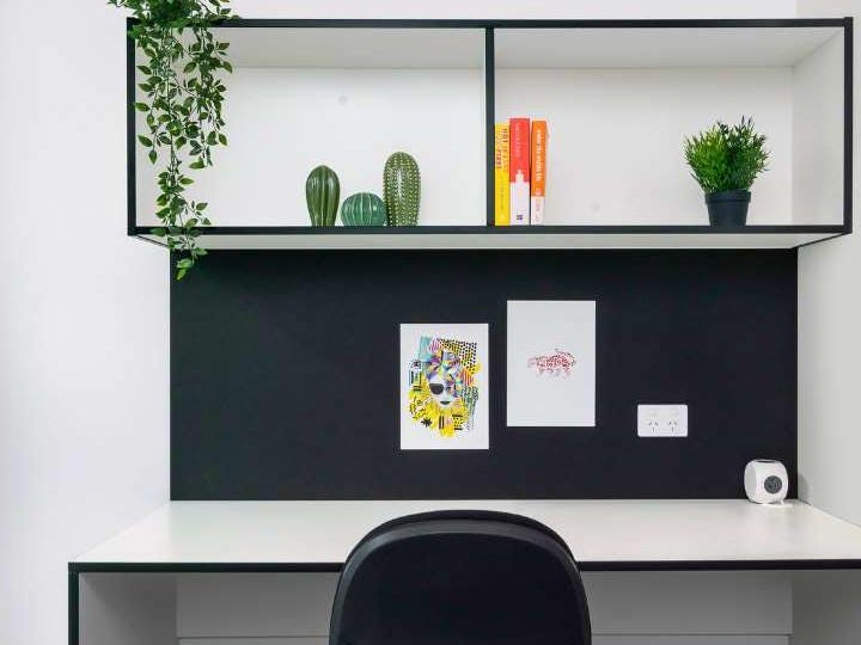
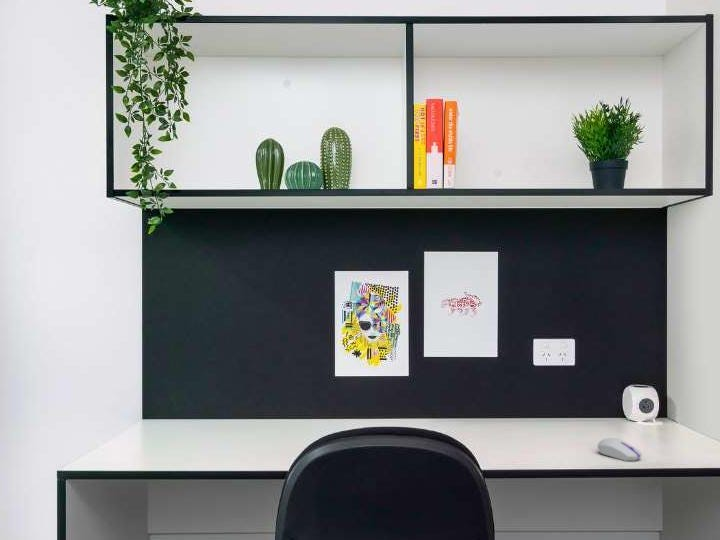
+ computer mouse [596,437,643,462]
